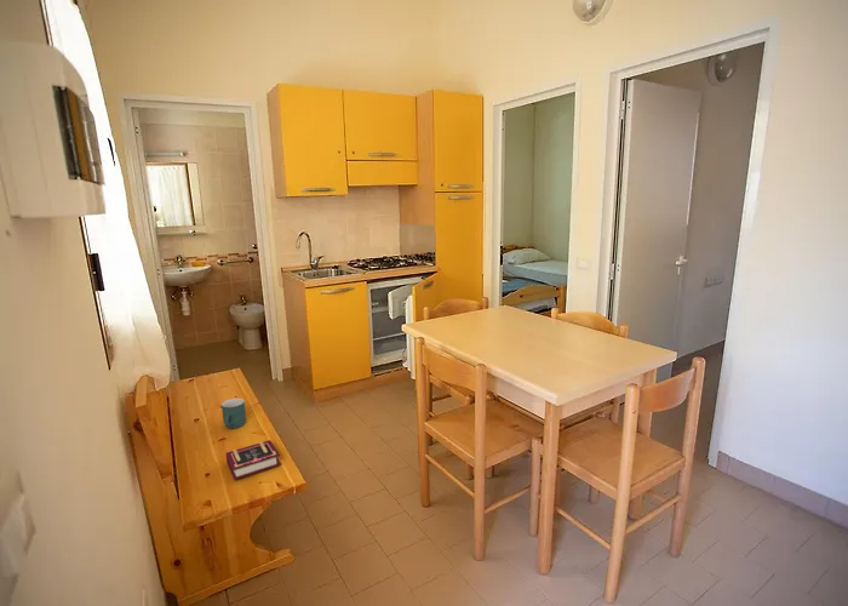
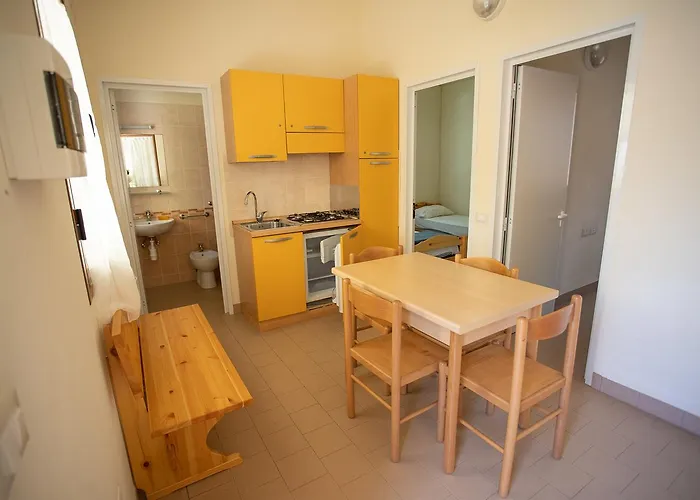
- mug [220,398,247,429]
- book [224,439,282,481]
